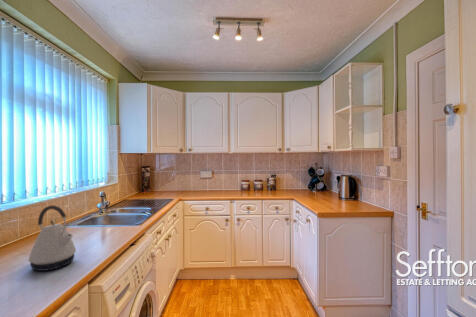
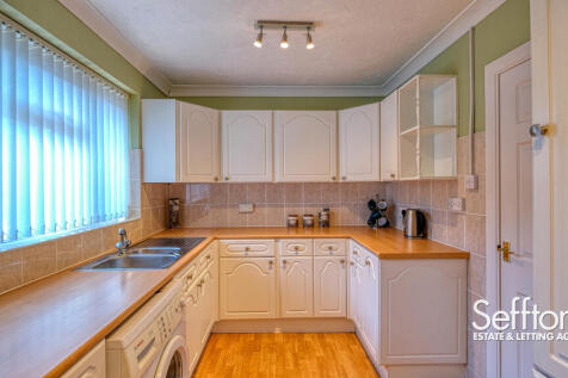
- kettle [28,204,77,272]
